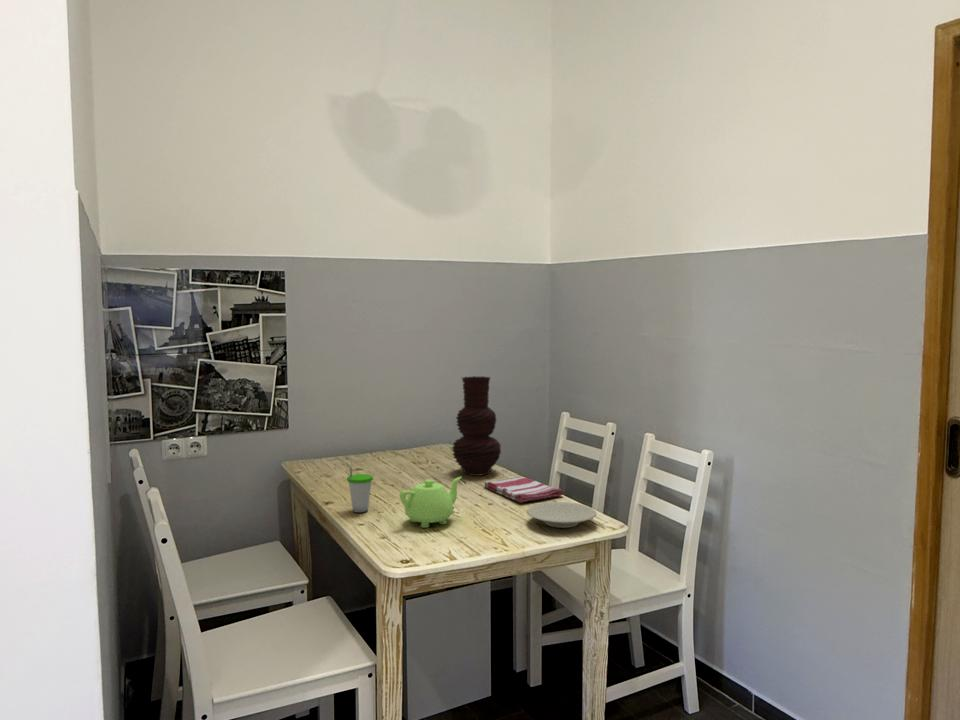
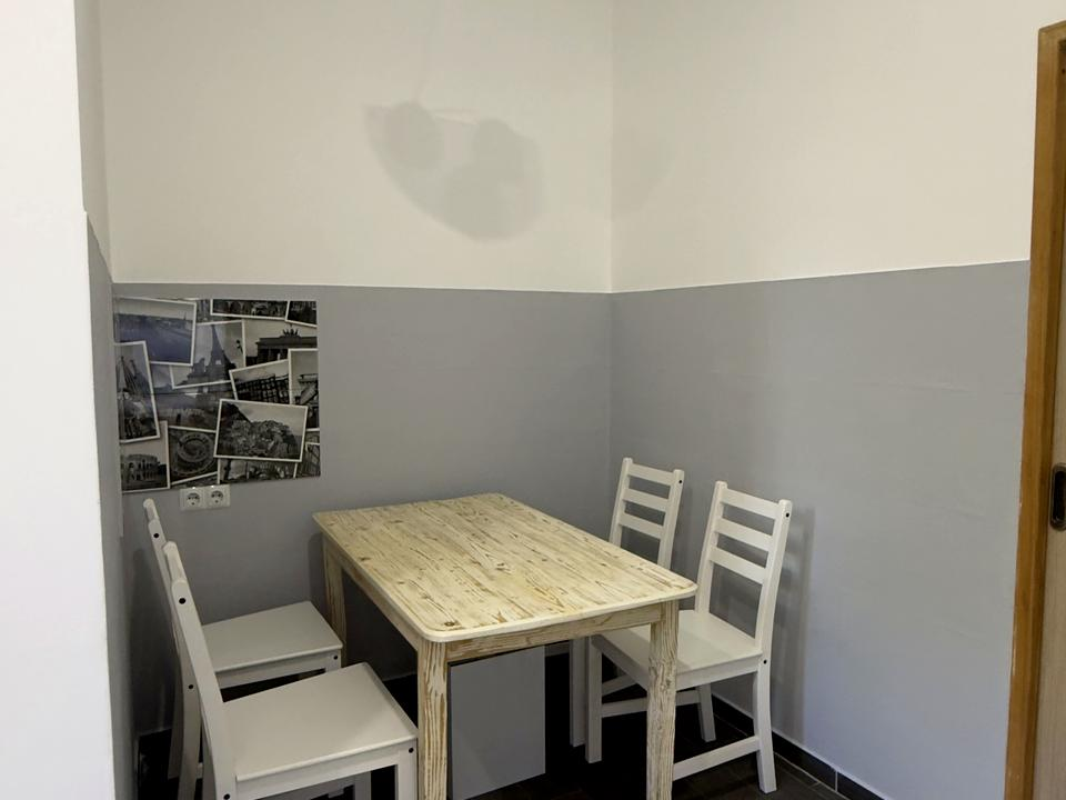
- dish towel [483,476,565,504]
- vase [451,375,502,477]
- teapot [399,476,462,529]
- saucer [526,501,597,529]
- cup [344,461,374,514]
